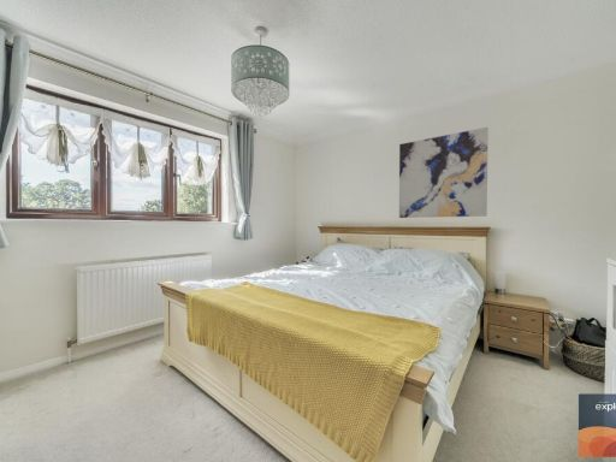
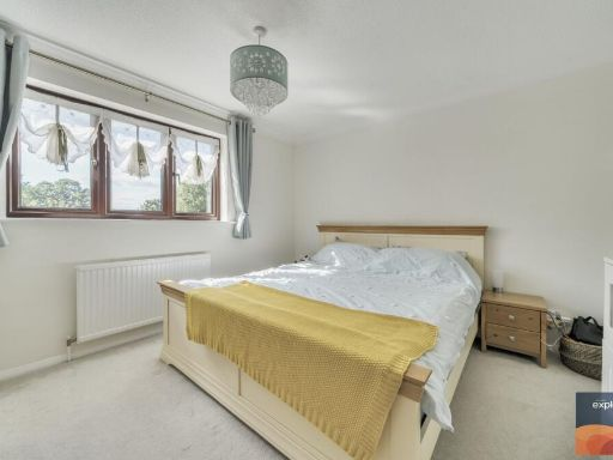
- wall art [398,126,490,219]
